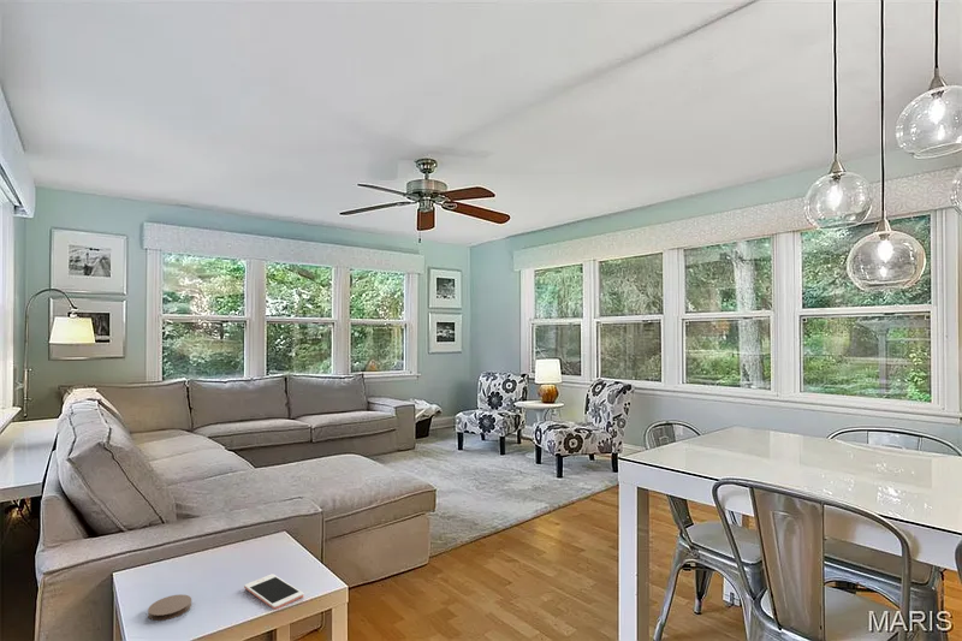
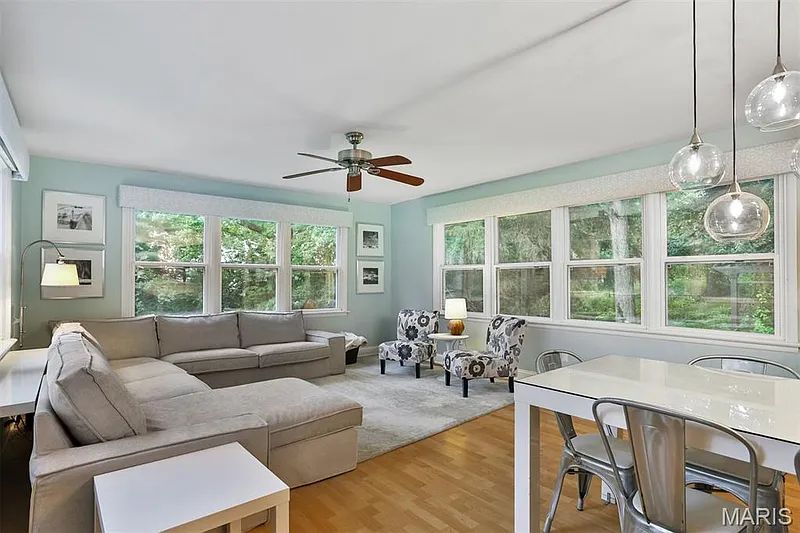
- coaster [147,594,192,622]
- cell phone [243,572,305,611]
